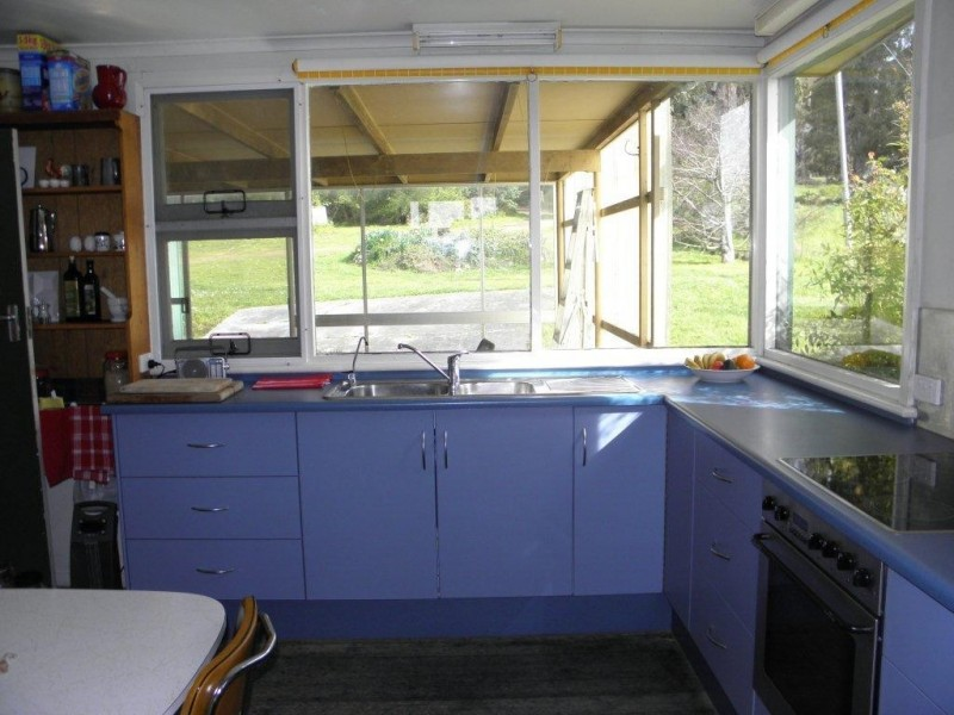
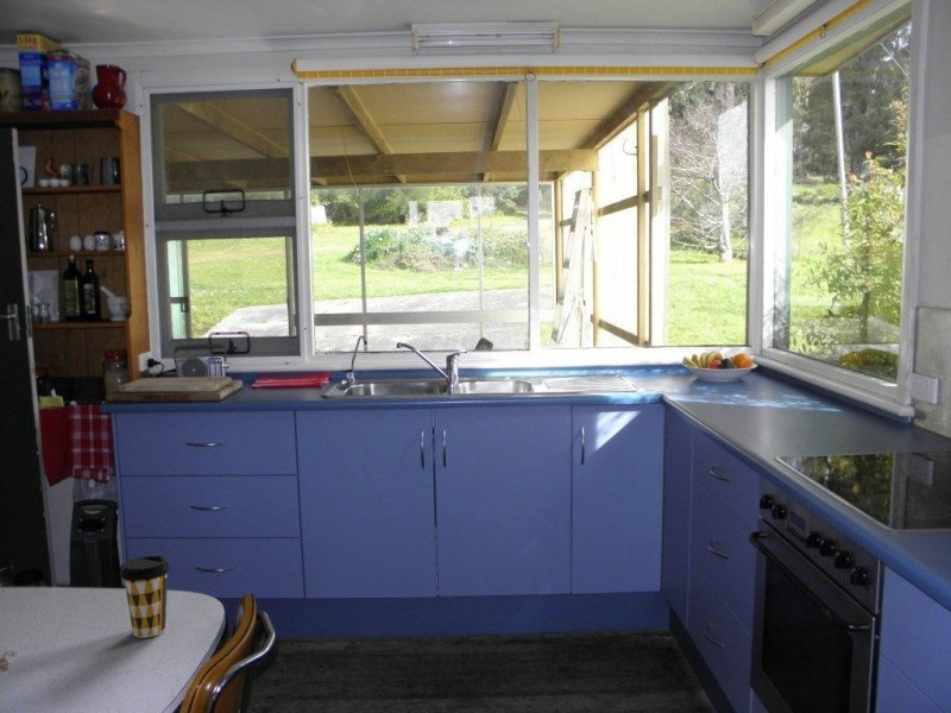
+ coffee cup [119,555,172,639]
